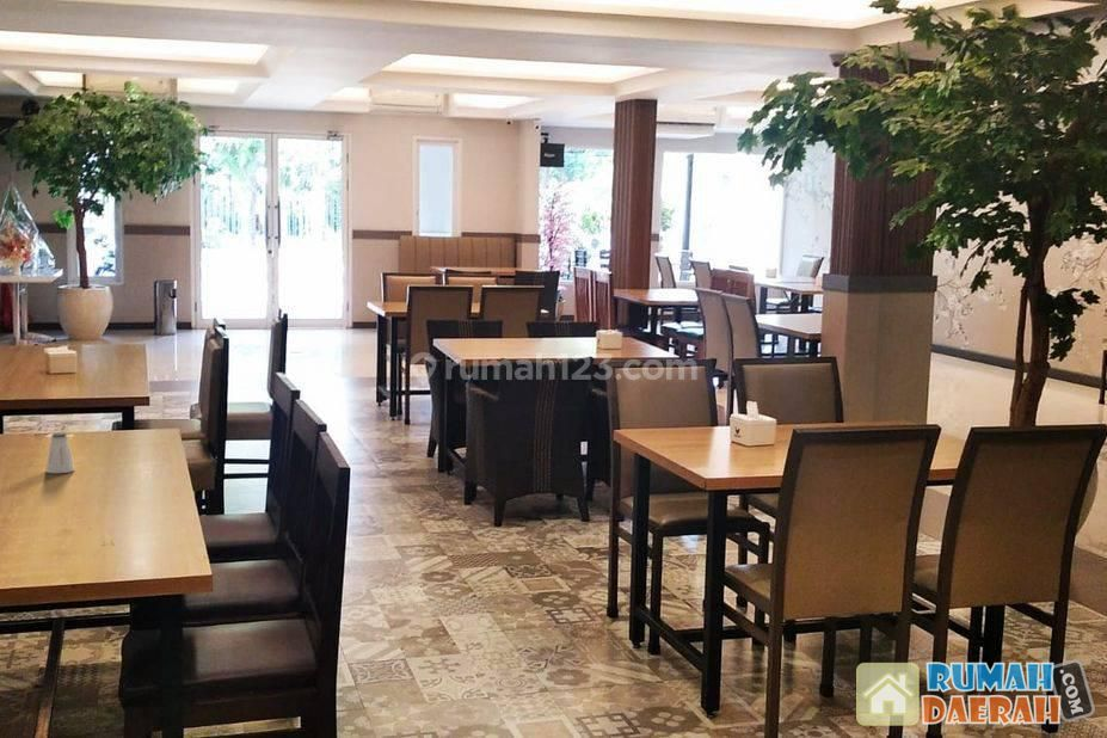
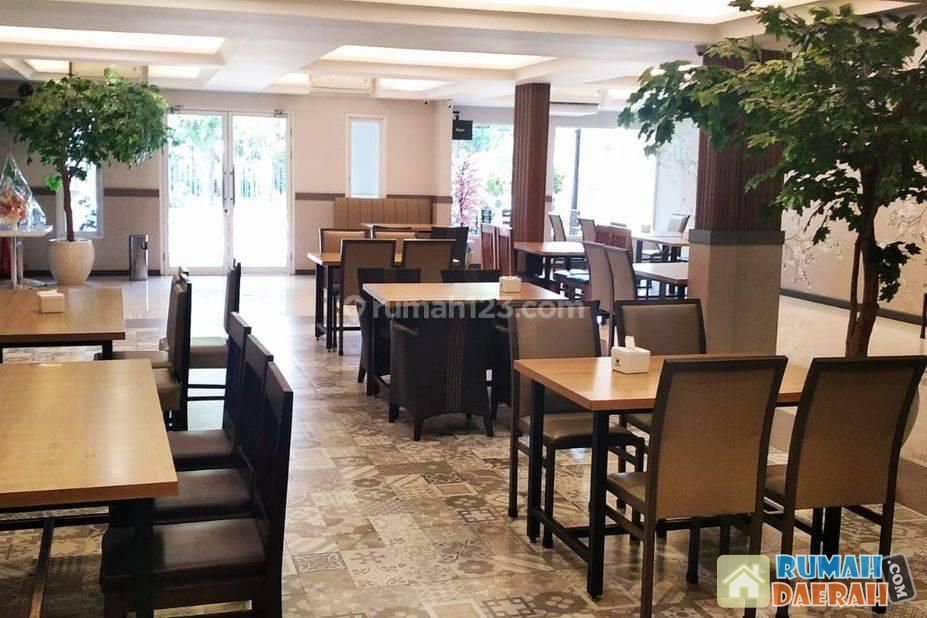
- saltshaker [44,431,76,474]
